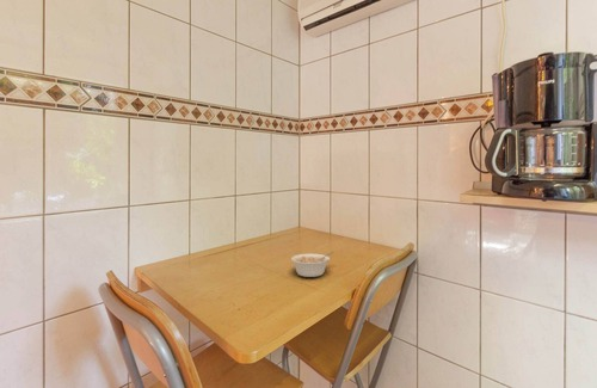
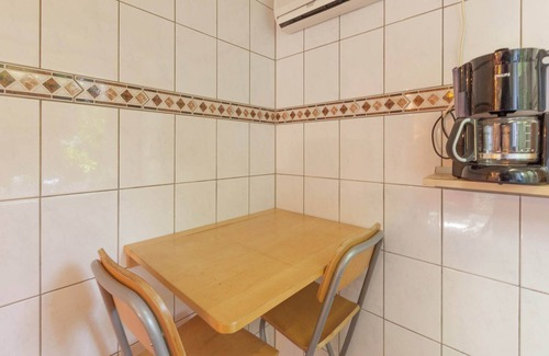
- legume [290,251,334,278]
